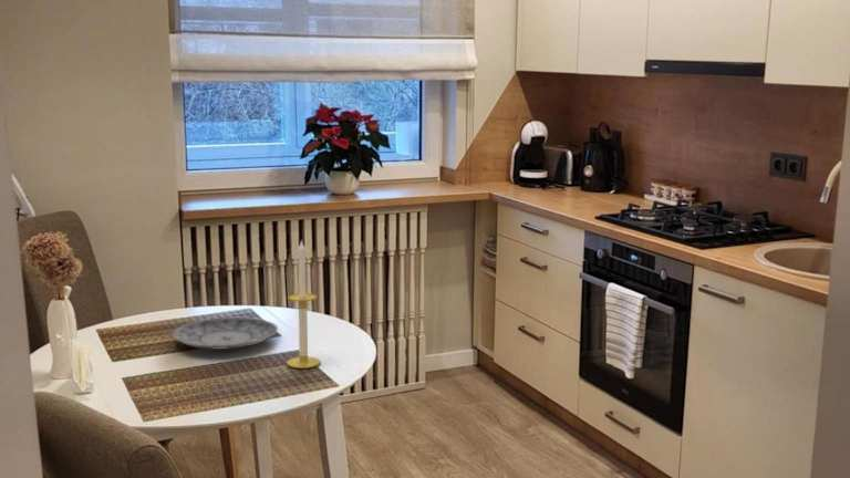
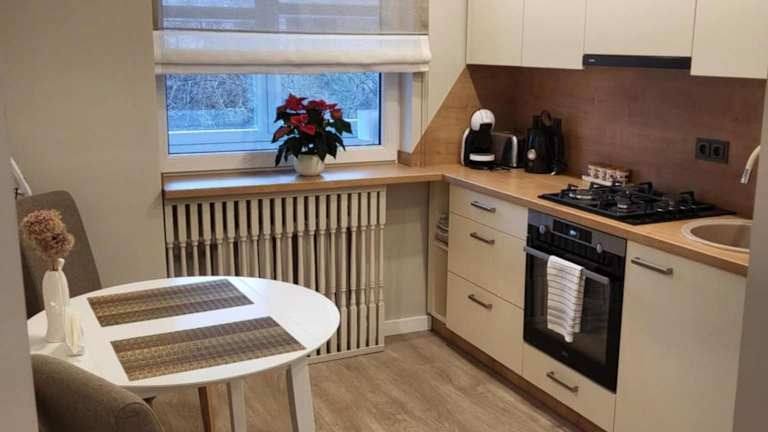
- plate [172,316,279,351]
- candle [286,238,322,370]
